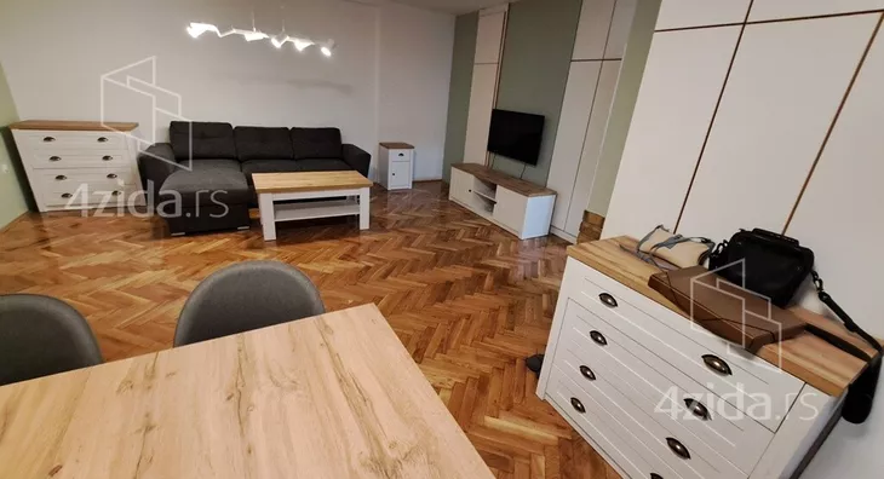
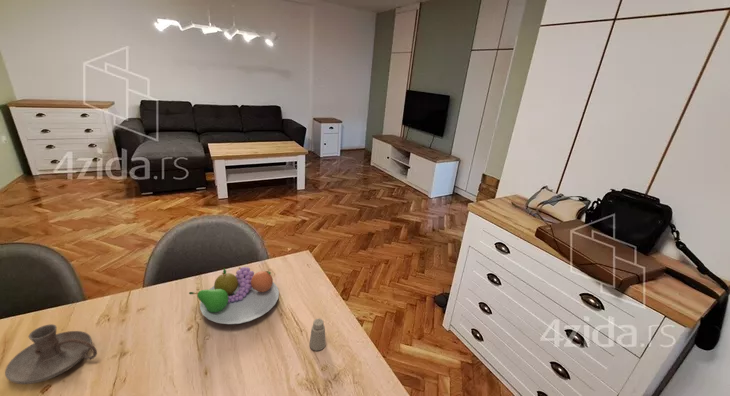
+ candle holder [4,323,98,385]
+ saltshaker [308,318,327,352]
+ fruit bowl [188,266,280,325]
